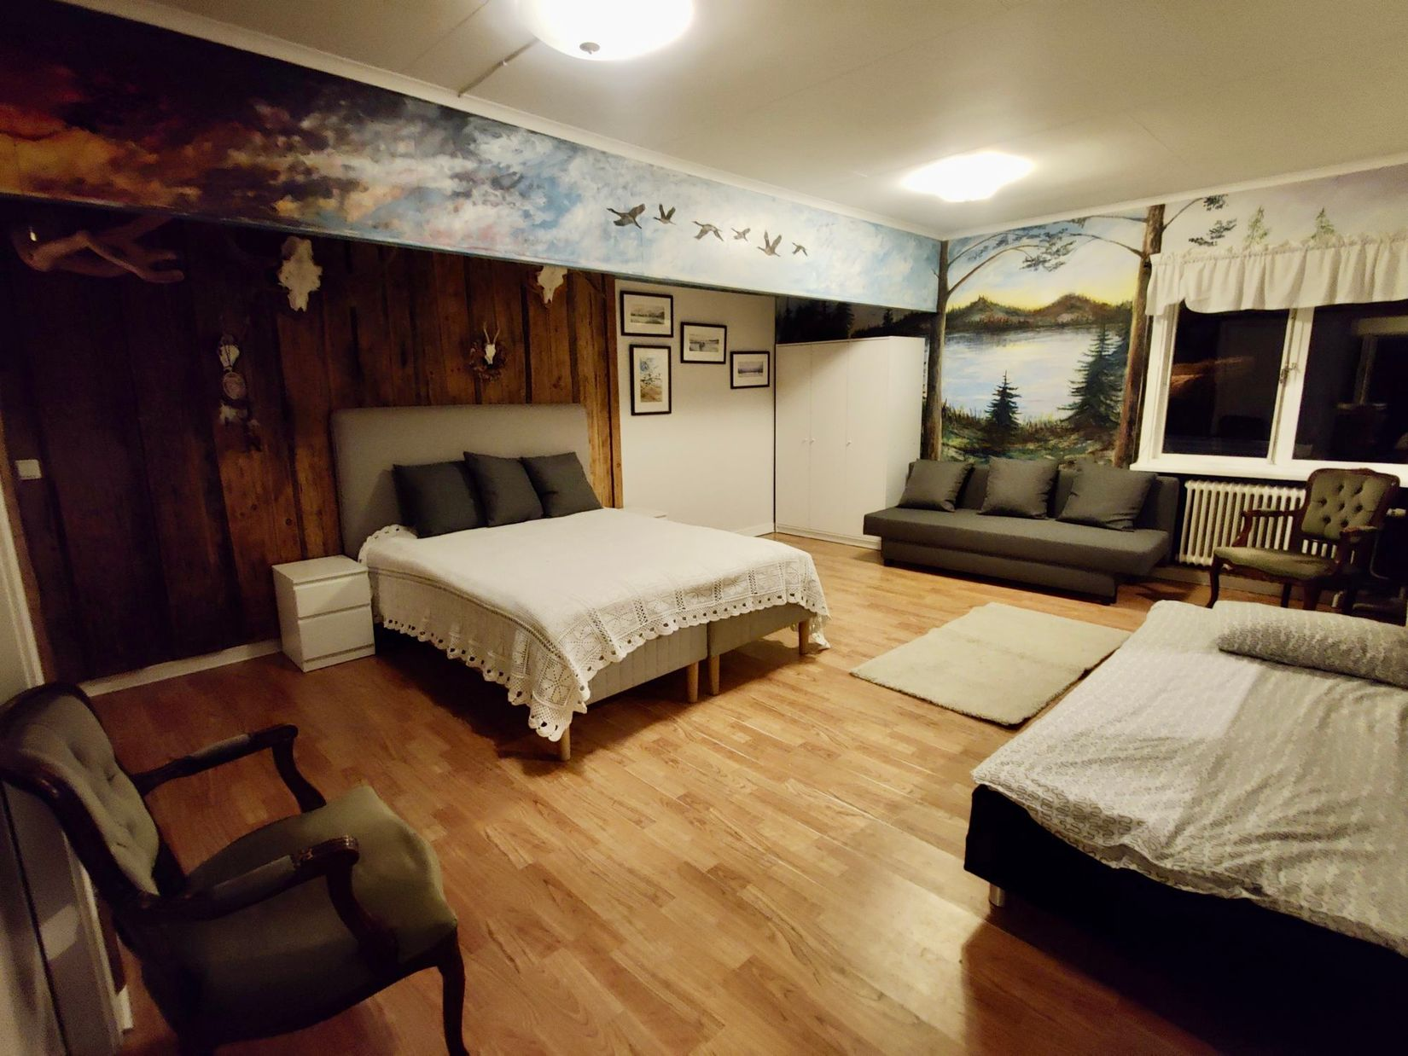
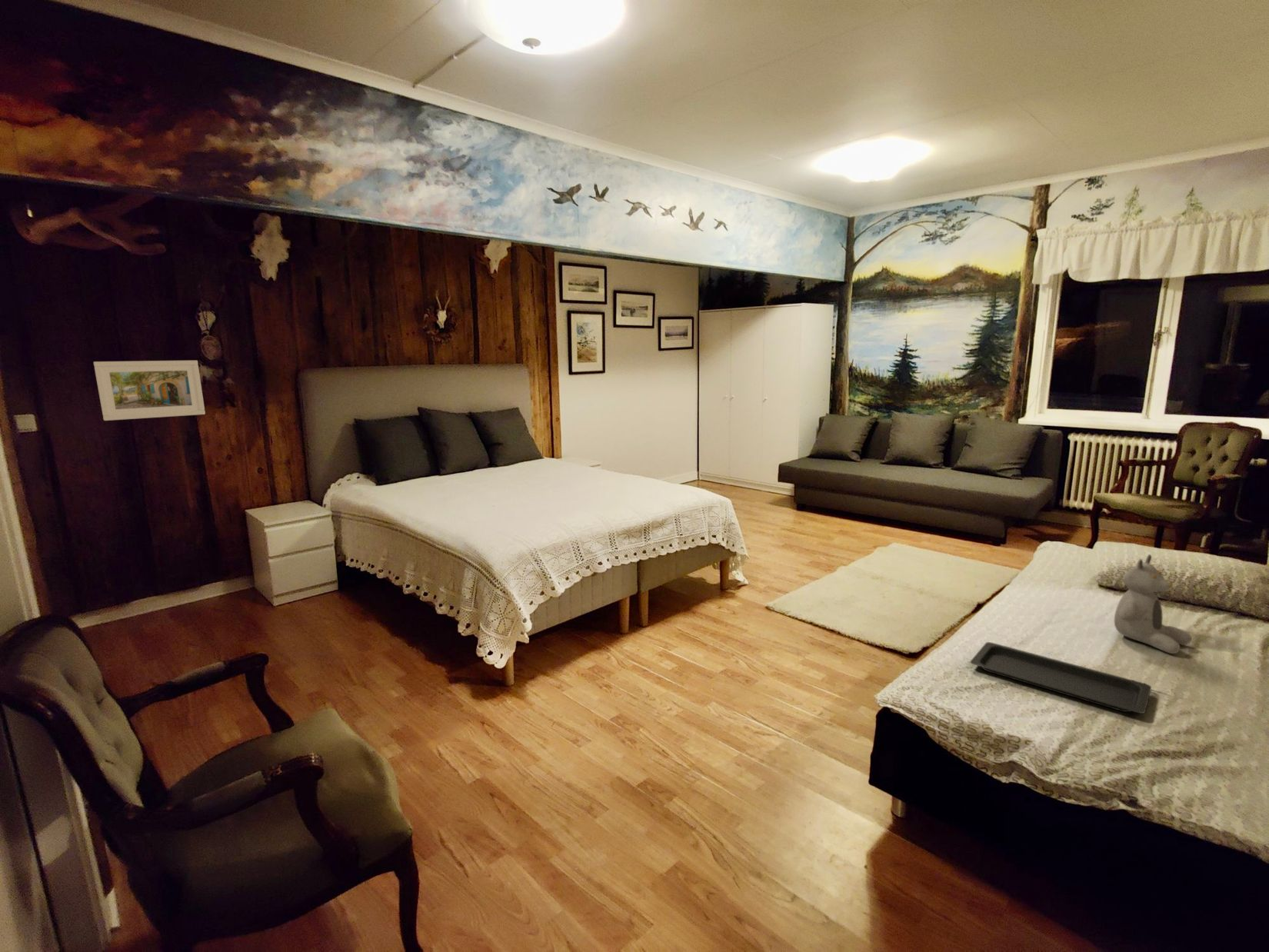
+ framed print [93,360,206,421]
+ serving tray [969,641,1152,714]
+ teddy bear [1114,554,1192,654]
